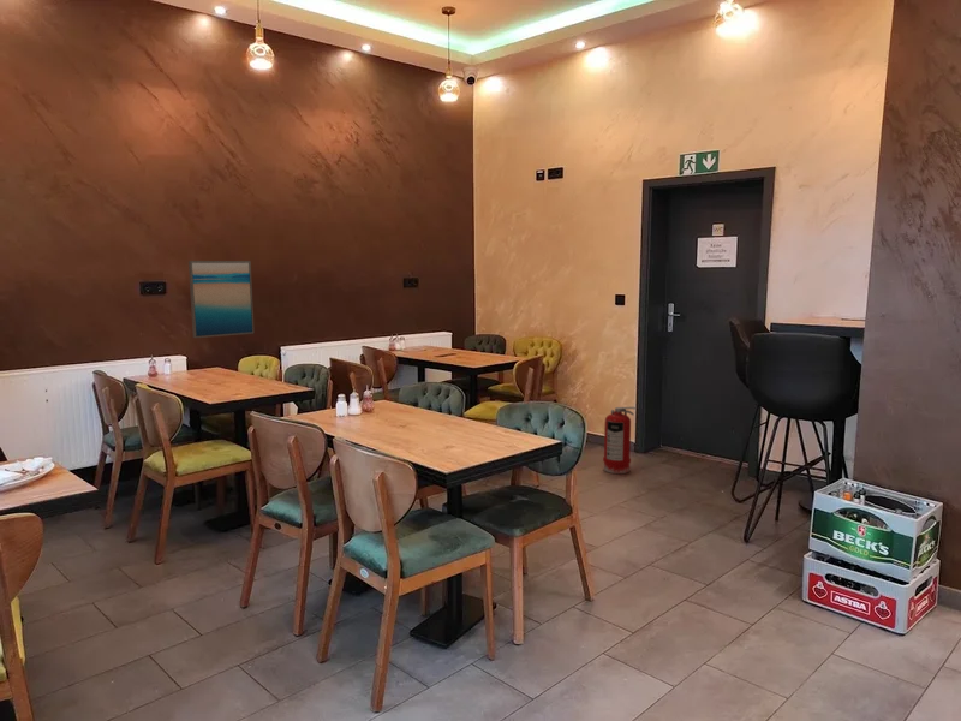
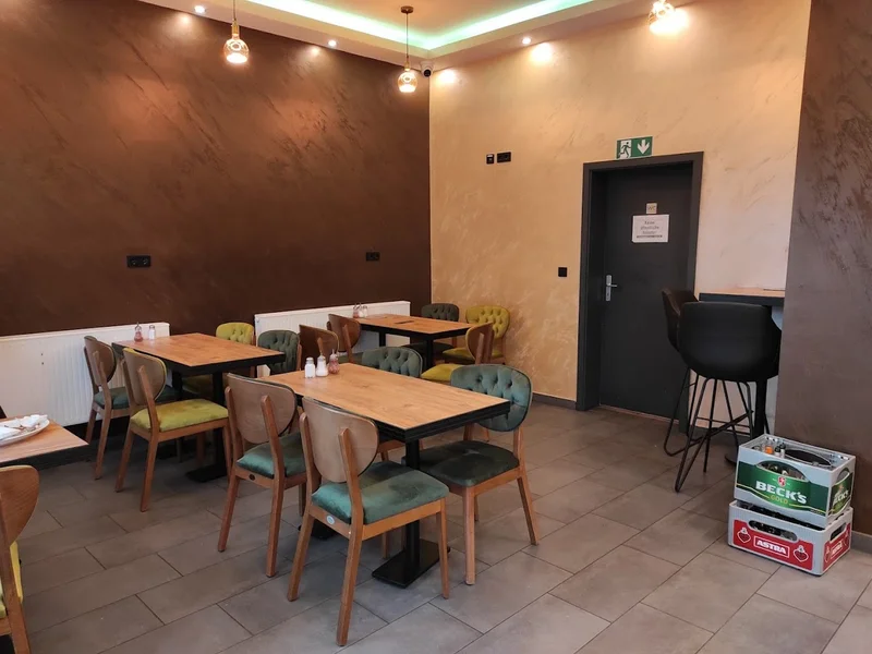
- wall art [187,260,255,339]
- fire extinguisher [602,406,638,475]
